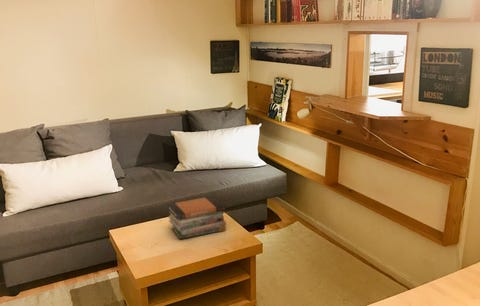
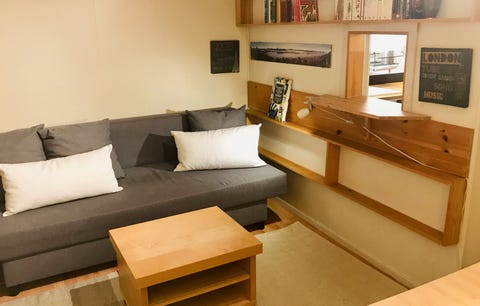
- book stack [166,195,227,240]
